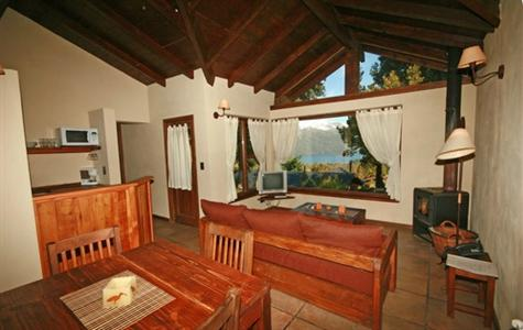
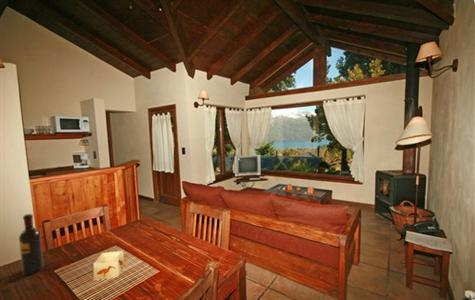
+ wine bottle [18,213,44,276]
